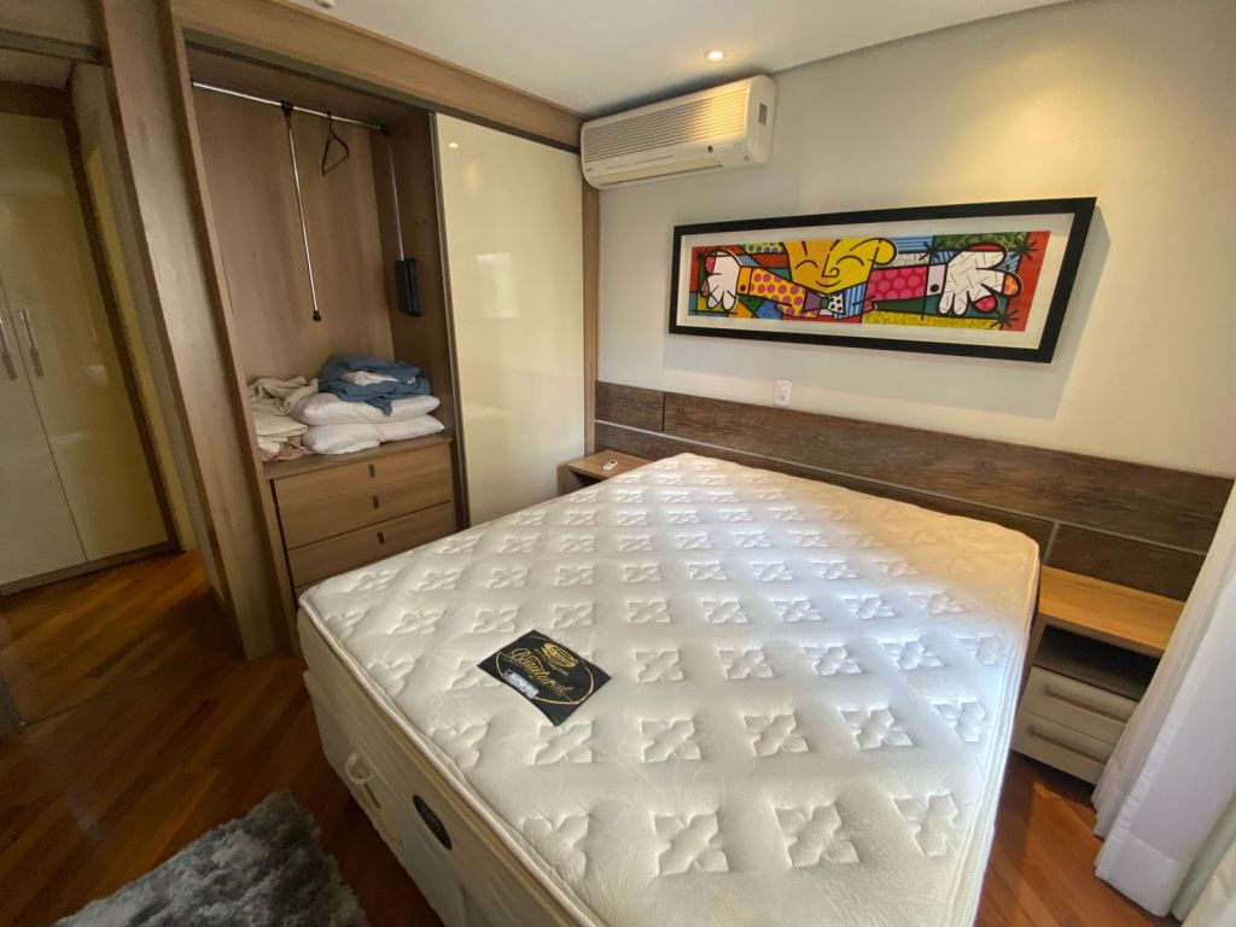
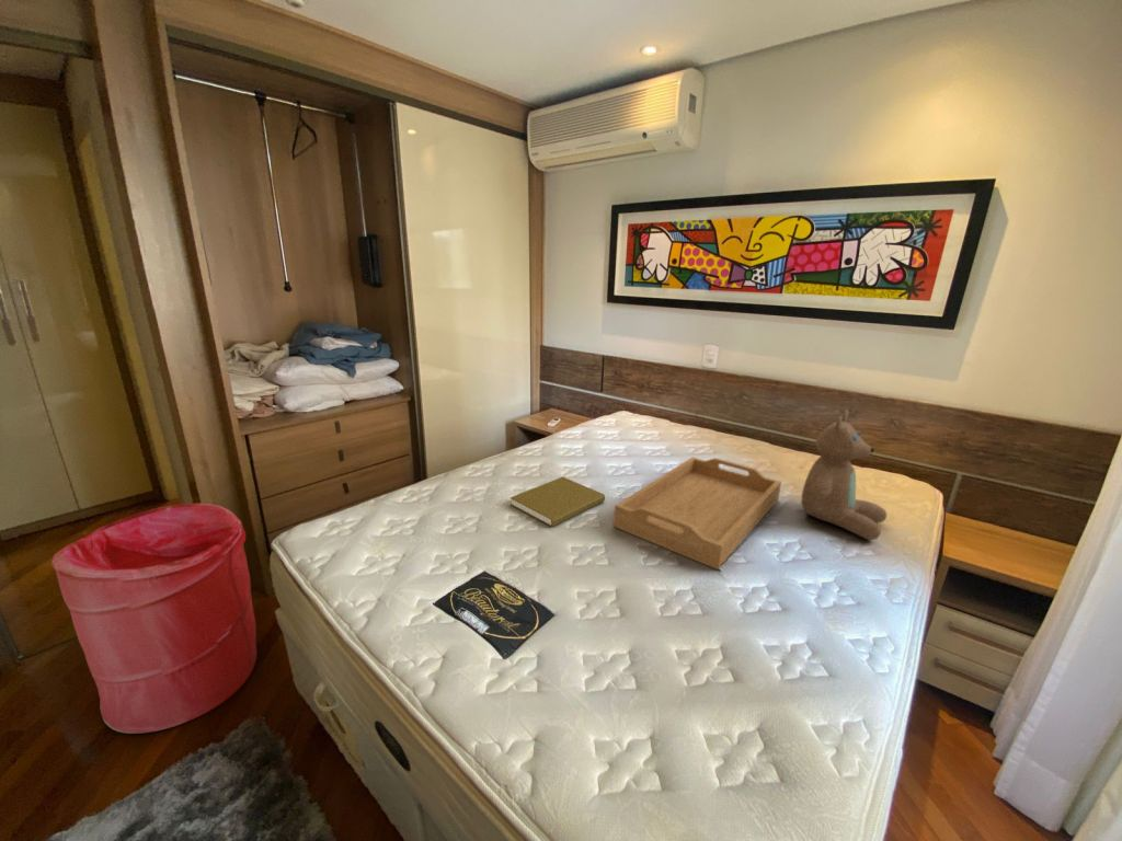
+ teddy bear [801,408,888,541]
+ laundry hamper [50,503,257,735]
+ serving tray [612,456,782,571]
+ book [510,475,606,528]
